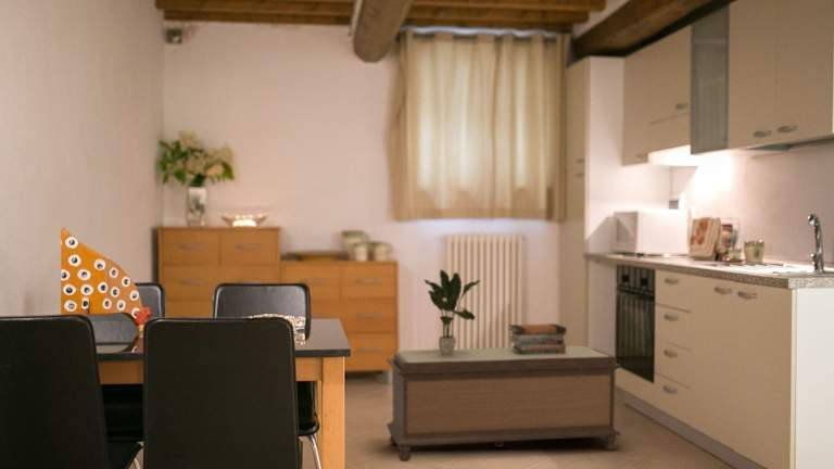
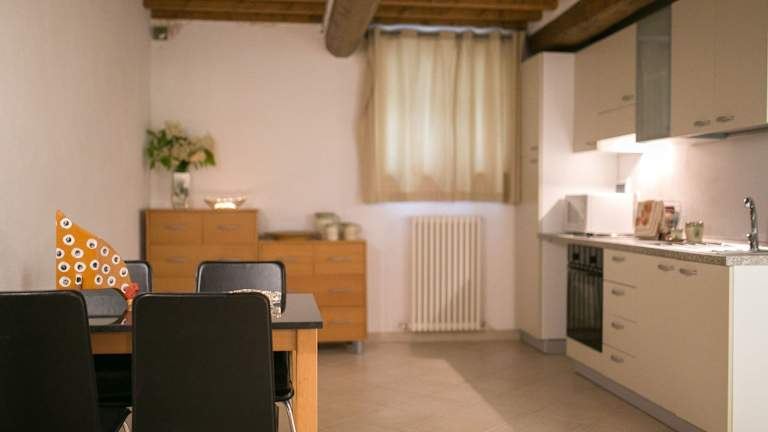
- potted plant [424,268,482,355]
- bench [386,345,622,462]
- book stack [507,322,568,355]
